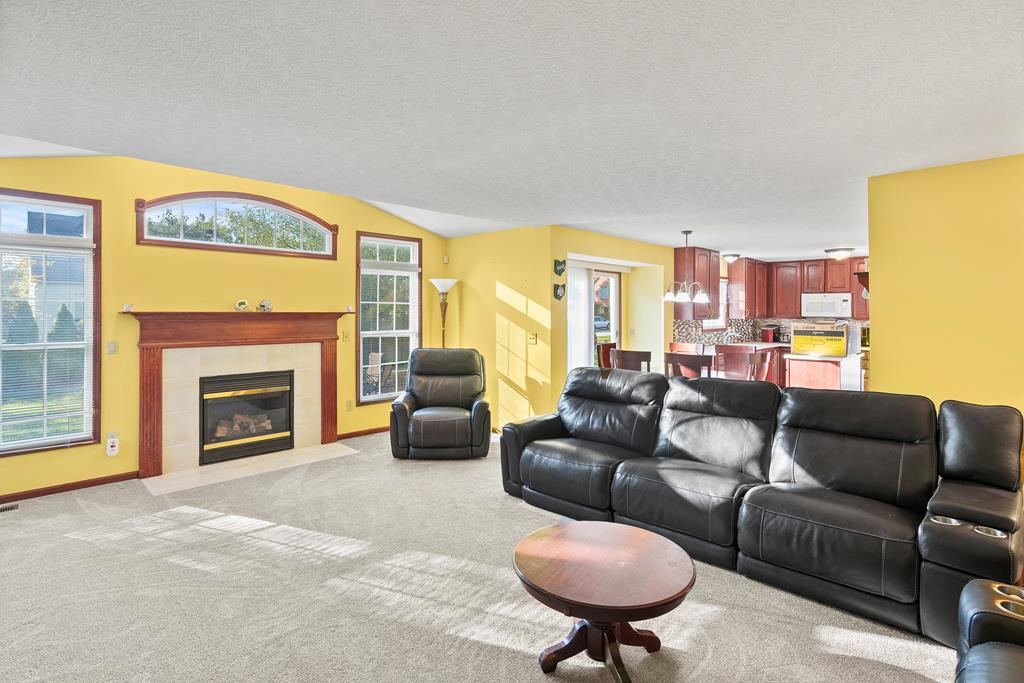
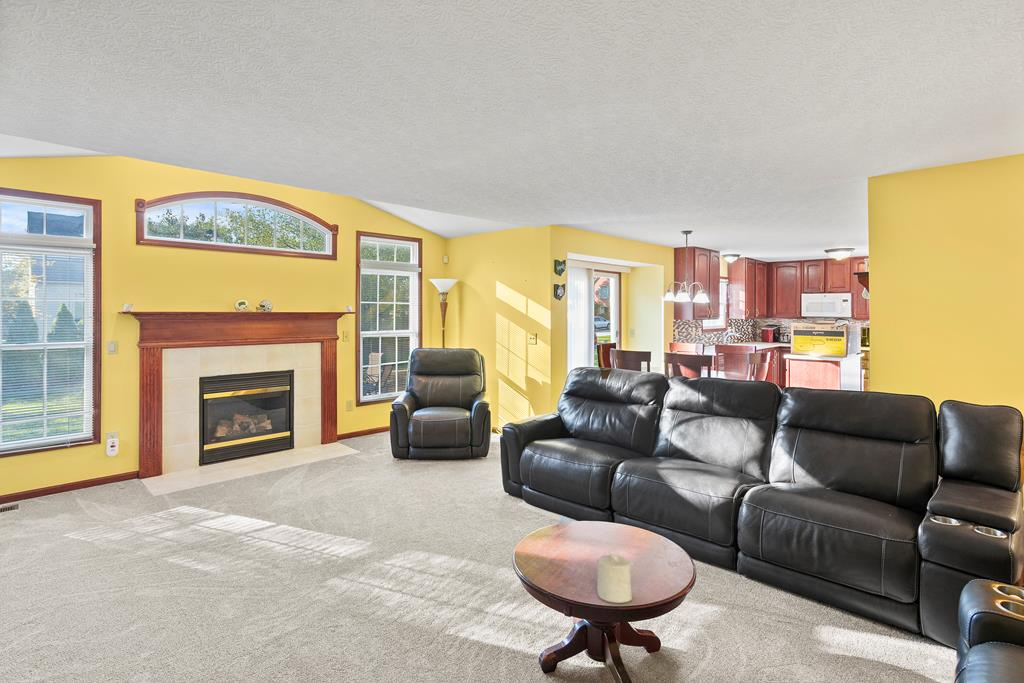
+ candle [596,552,633,604]
